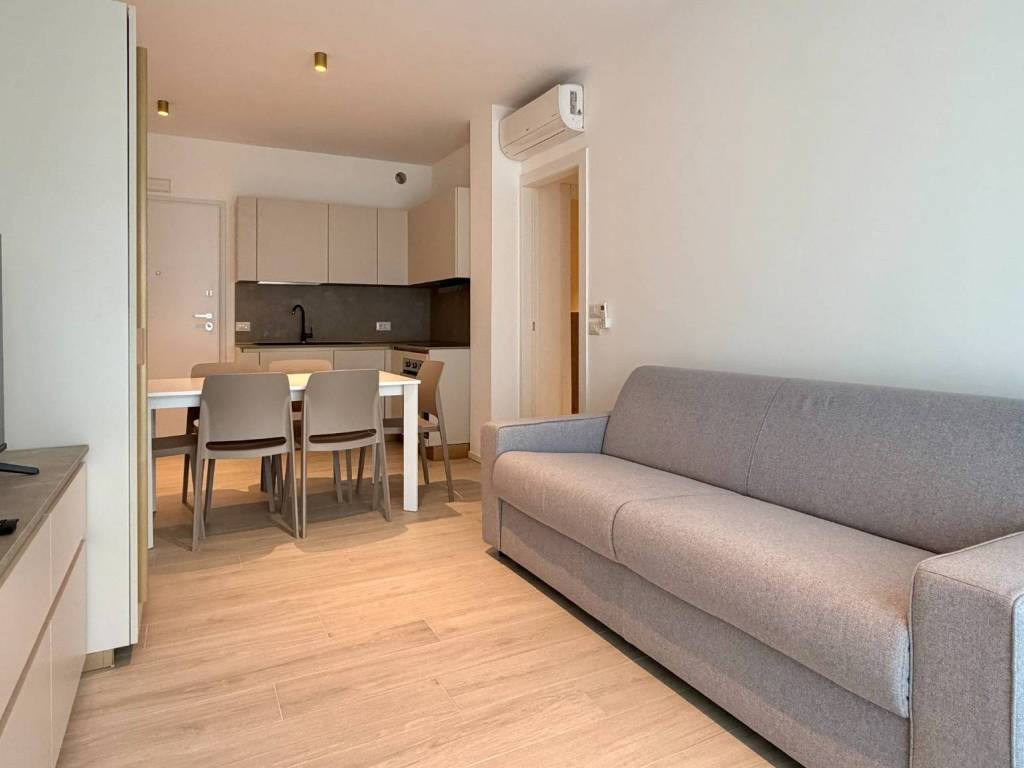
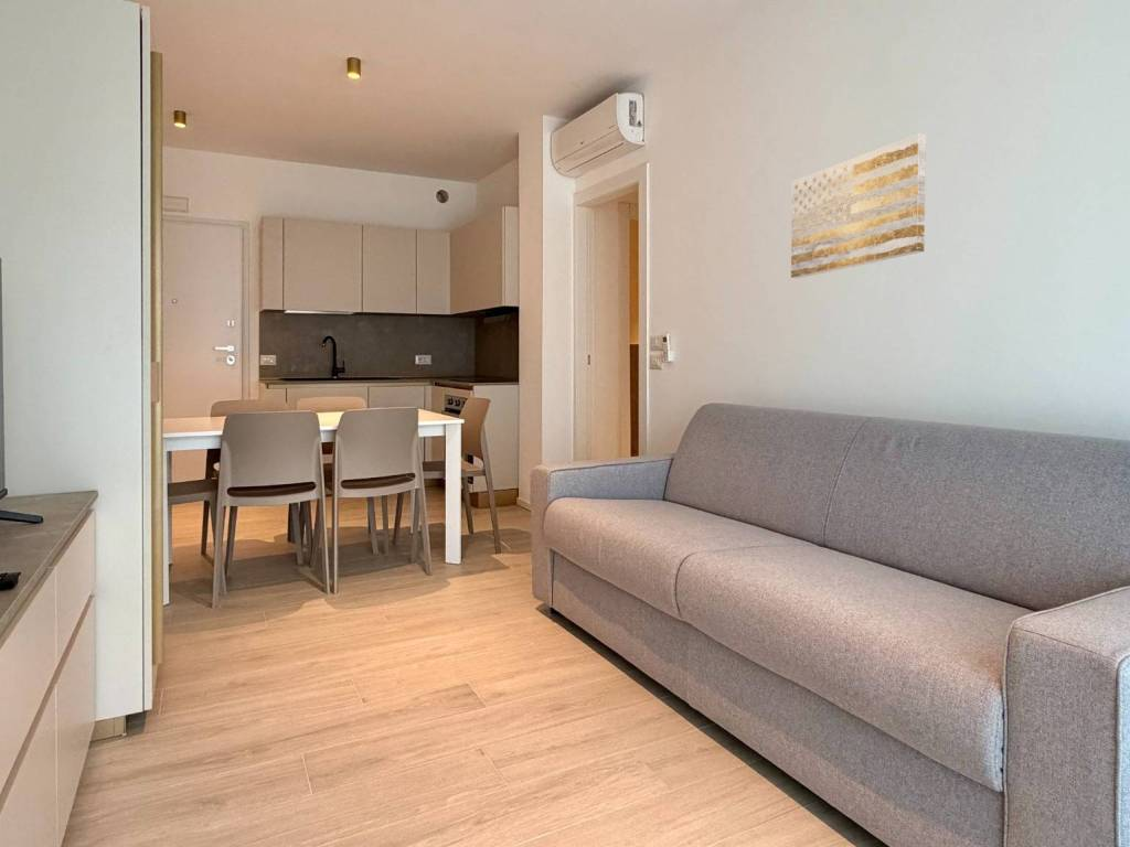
+ wall art [790,132,927,279]
